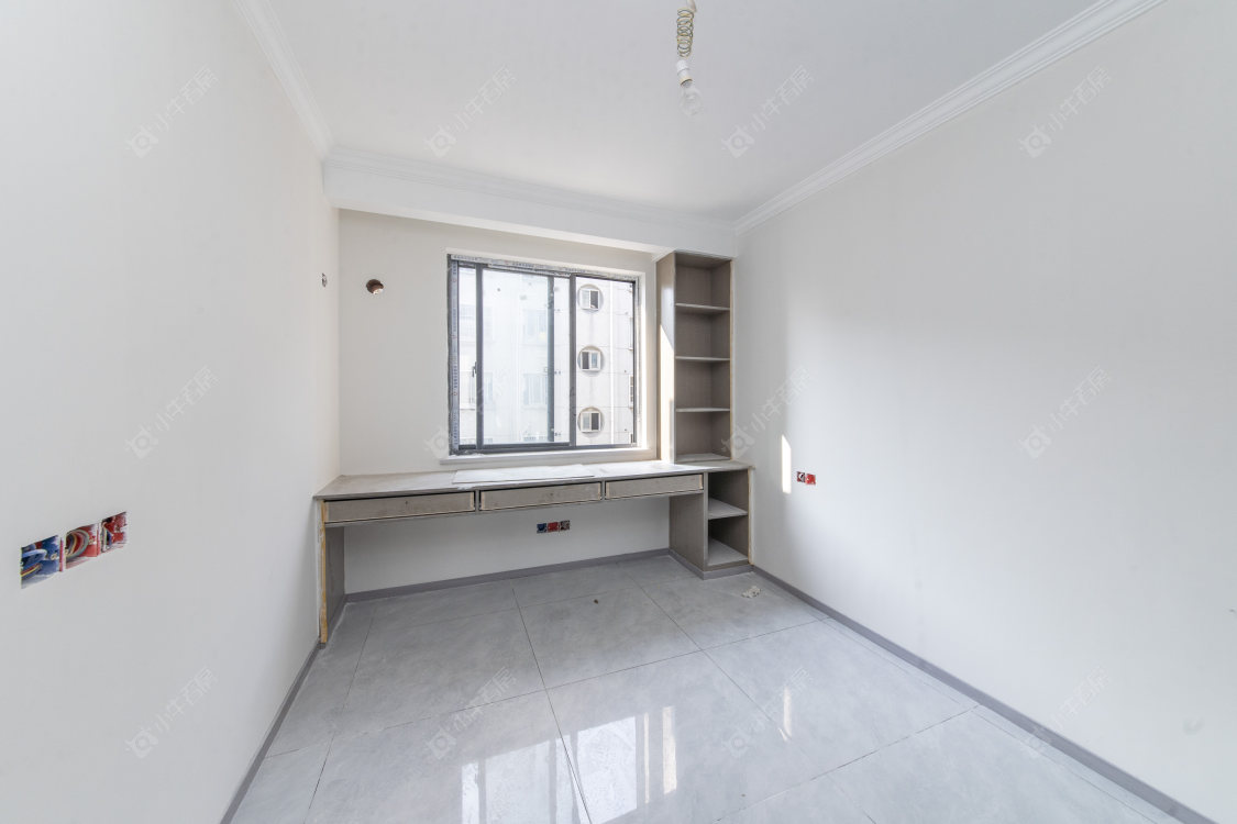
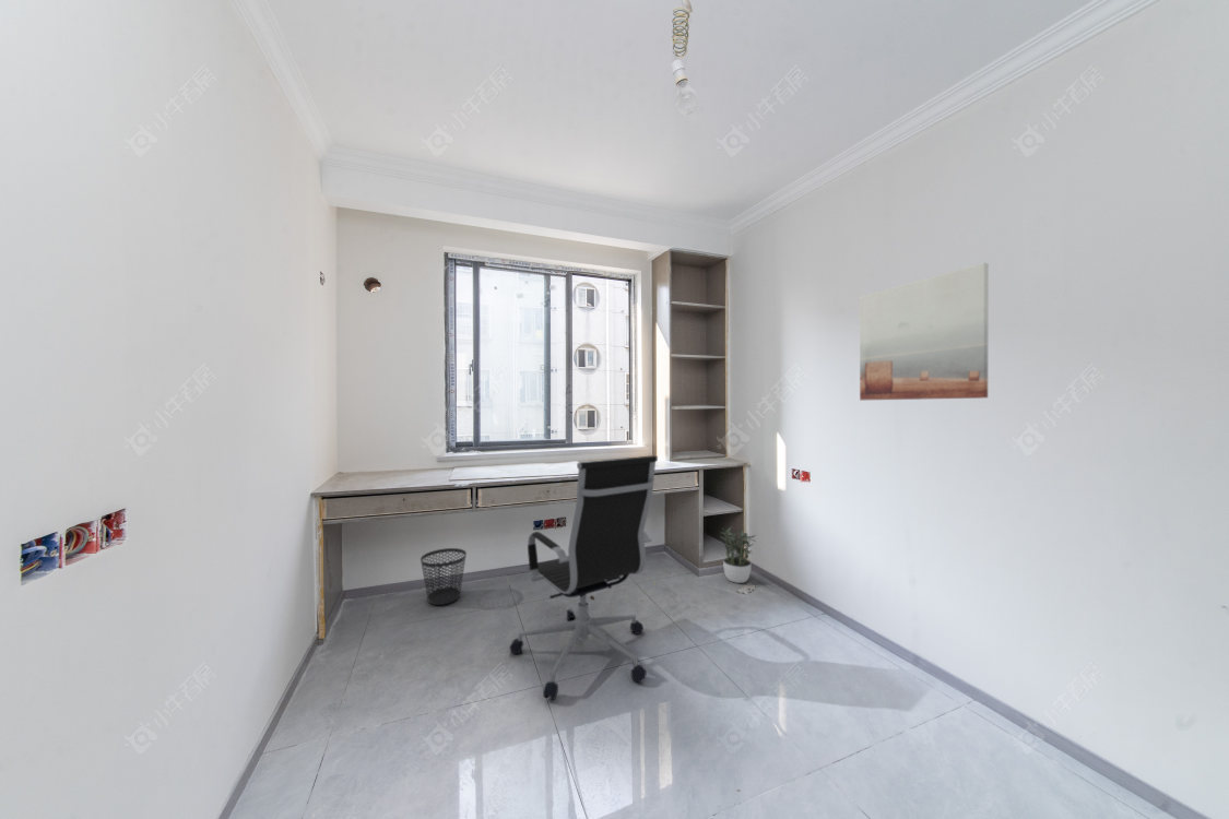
+ potted plant [719,525,757,584]
+ wall art [859,262,990,401]
+ wastebasket [419,547,468,606]
+ office chair [509,454,659,701]
